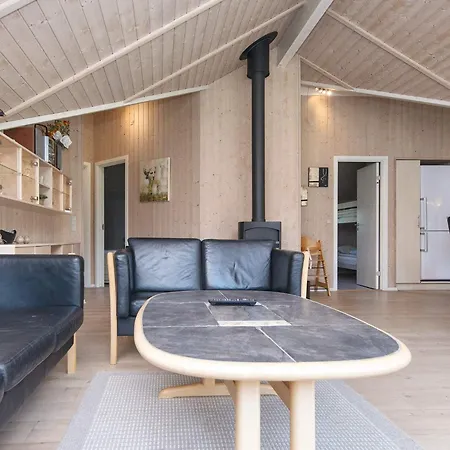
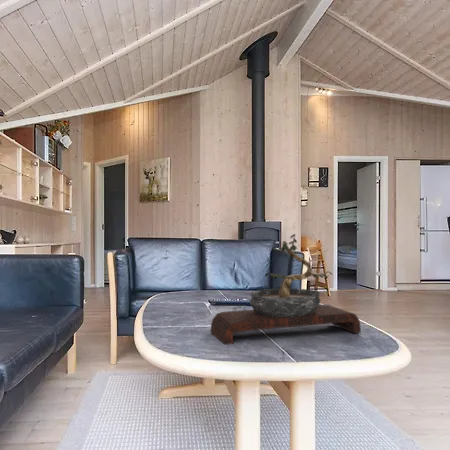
+ bonsai tree [210,233,362,346]
